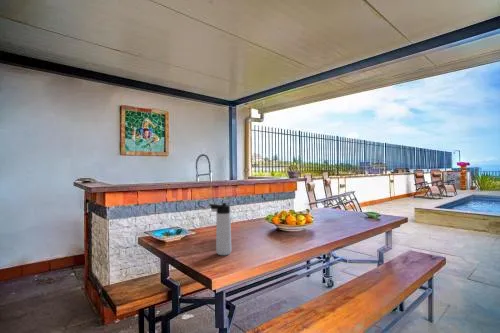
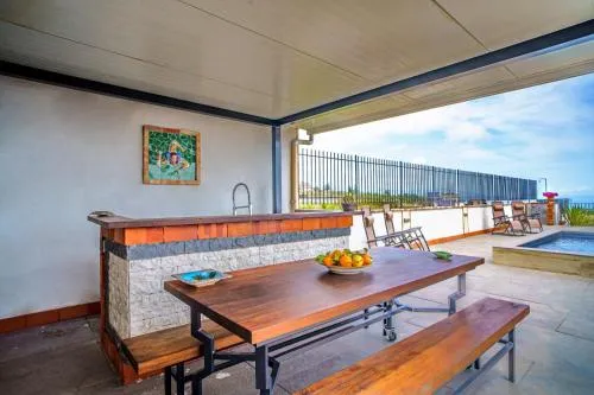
- thermos bottle [208,202,232,256]
